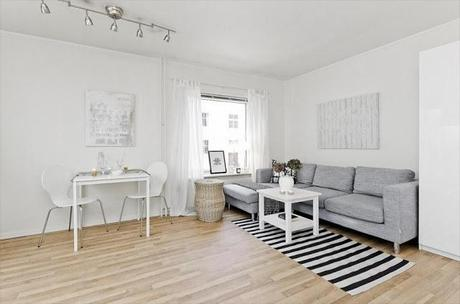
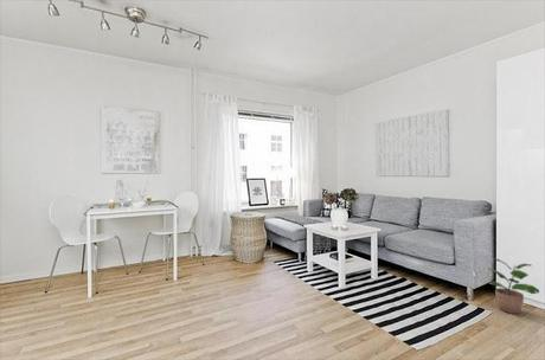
+ potted plant [487,257,540,315]
